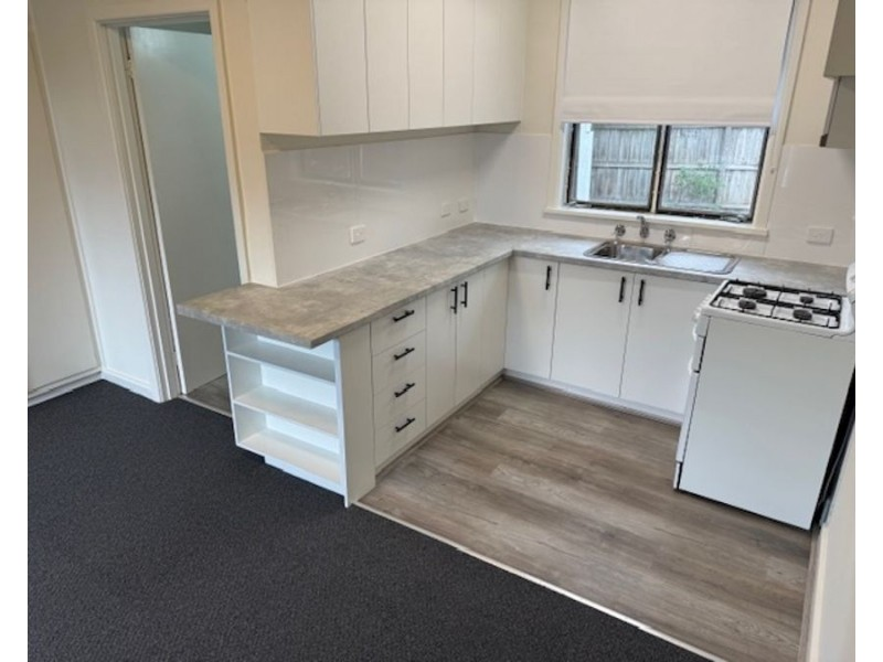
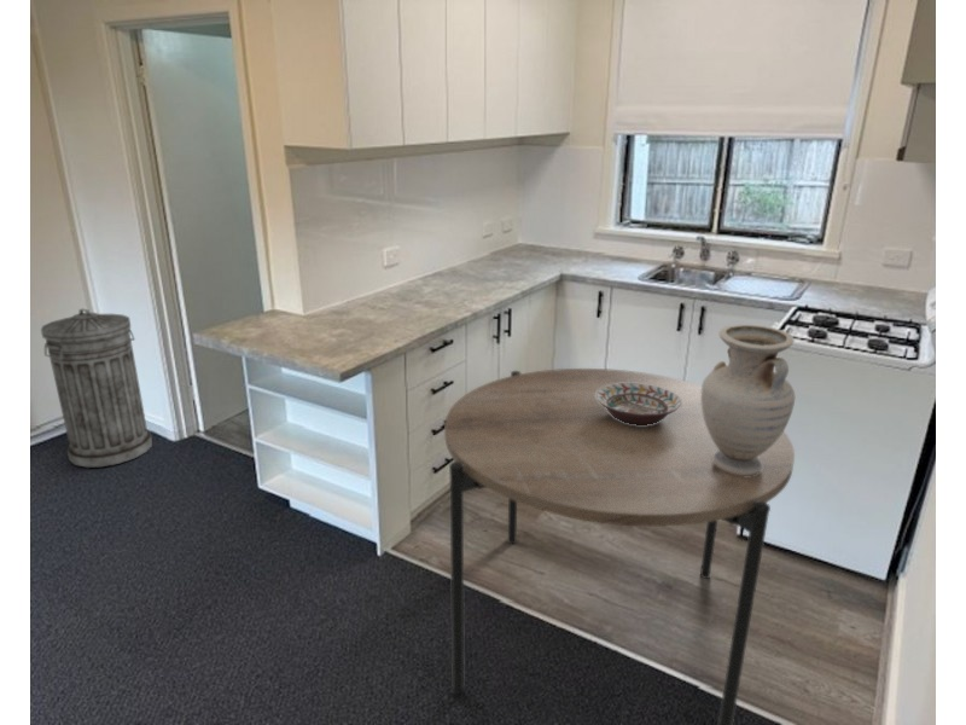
+ decorative bowl [595,383,681,425]
+ dining table [443,367,796,725]
+ vase [700,324,796,476]
+ trash can [40,308,153,469]
